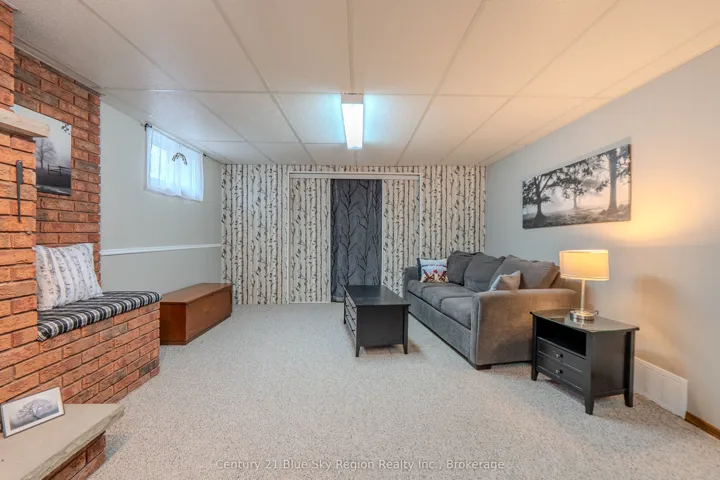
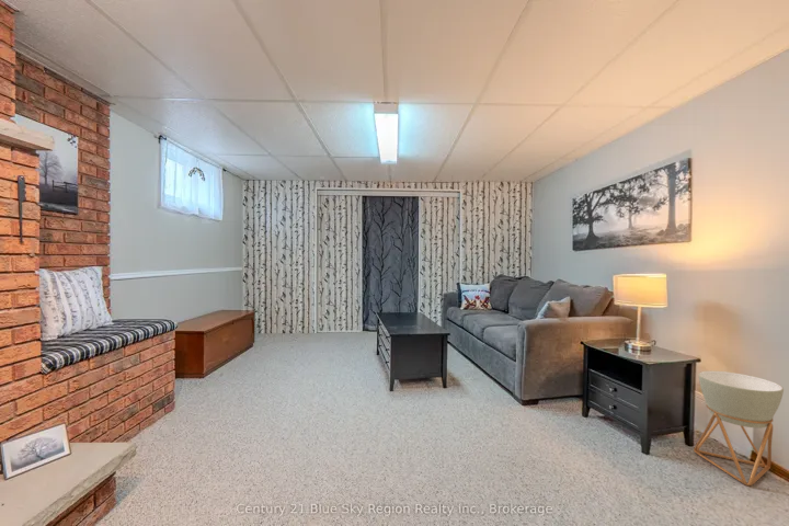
+ planter [693,370,785,487]
